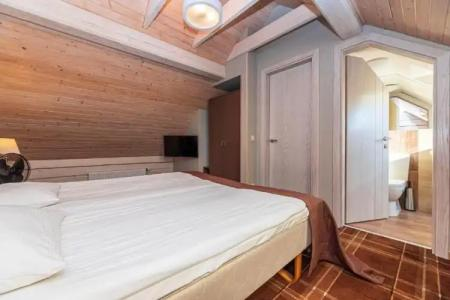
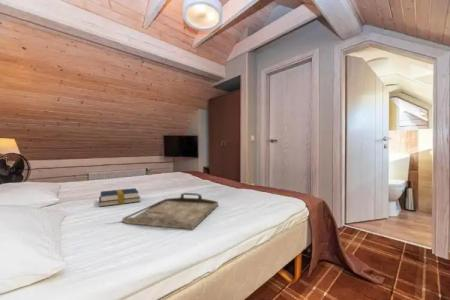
+ book [98,187,141,208]
+ serving tray [122,192,219,230]
